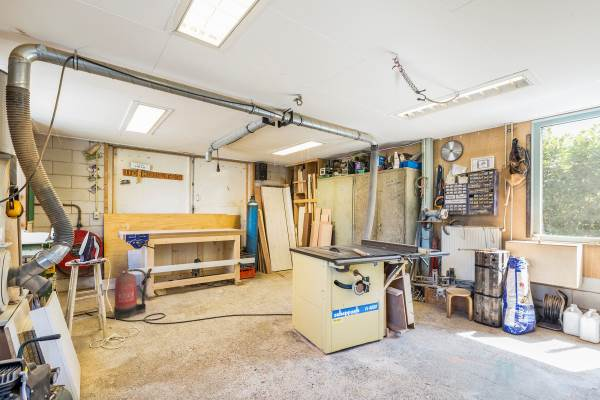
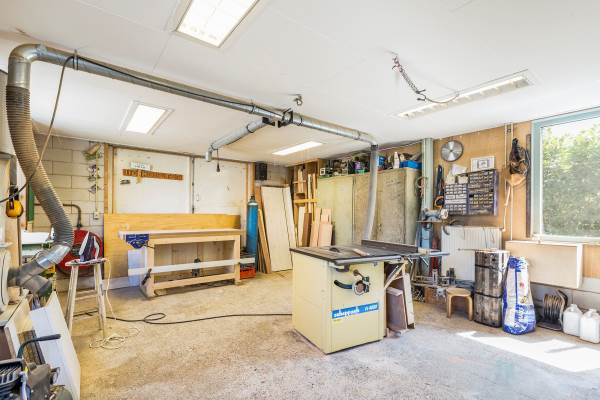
- fire extinguisher [113,266,148,320]
